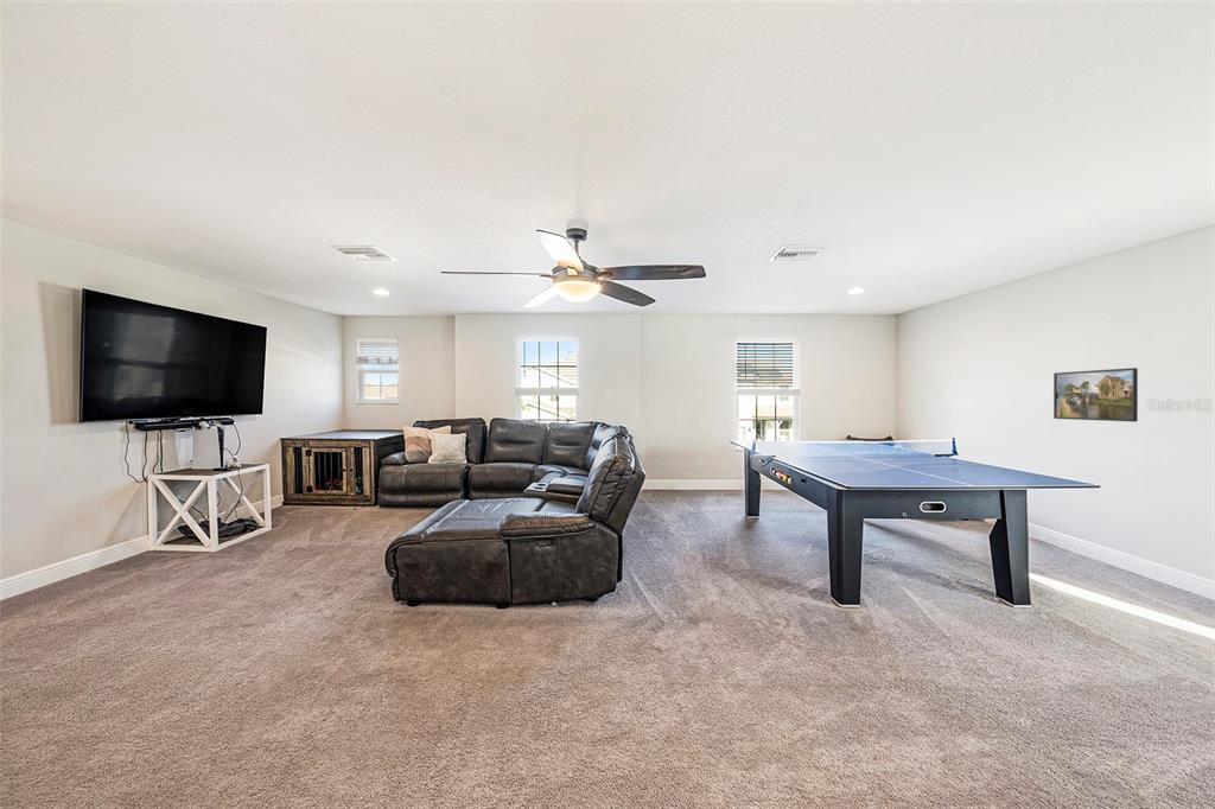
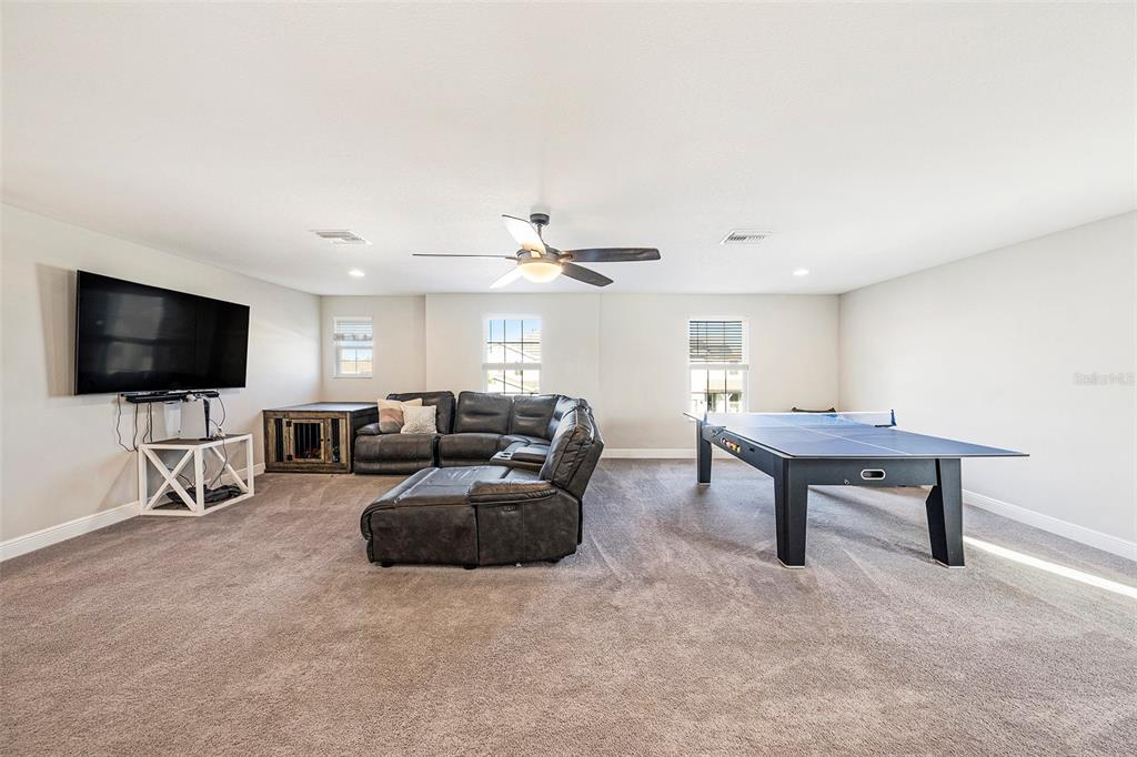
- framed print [1052,367,1139,423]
